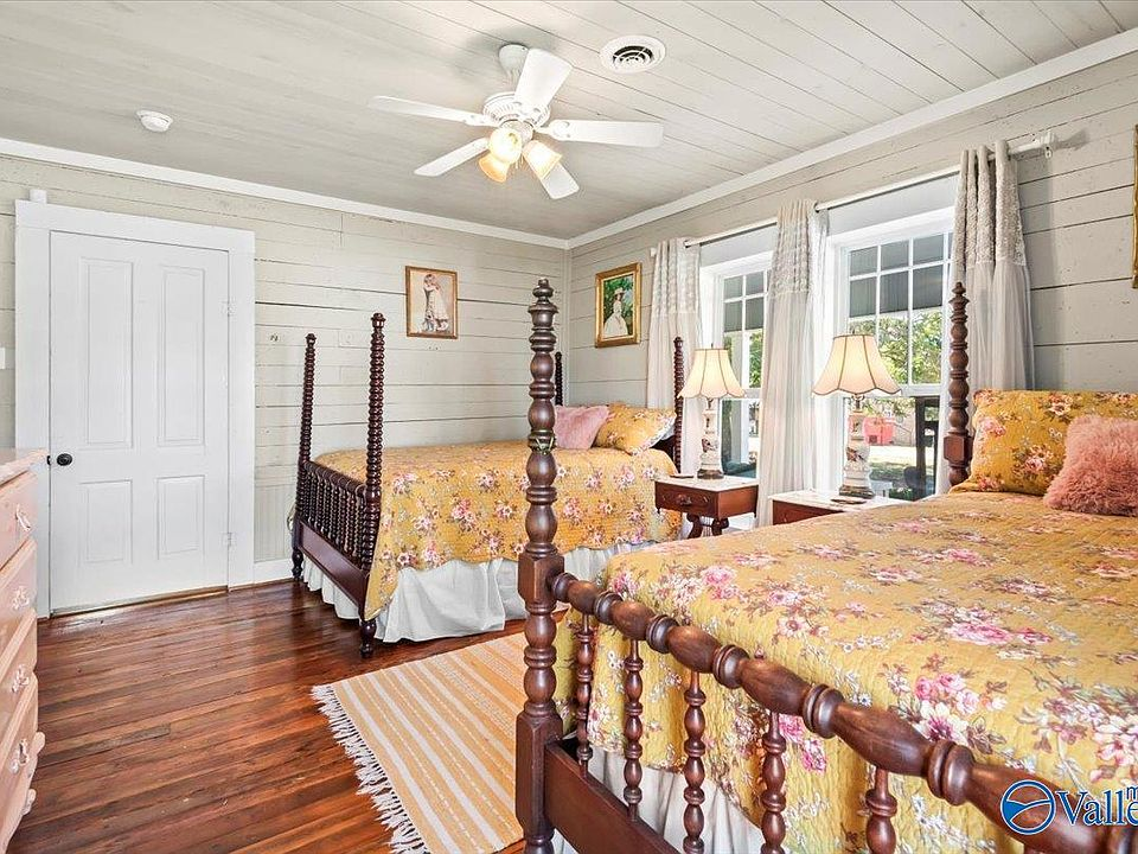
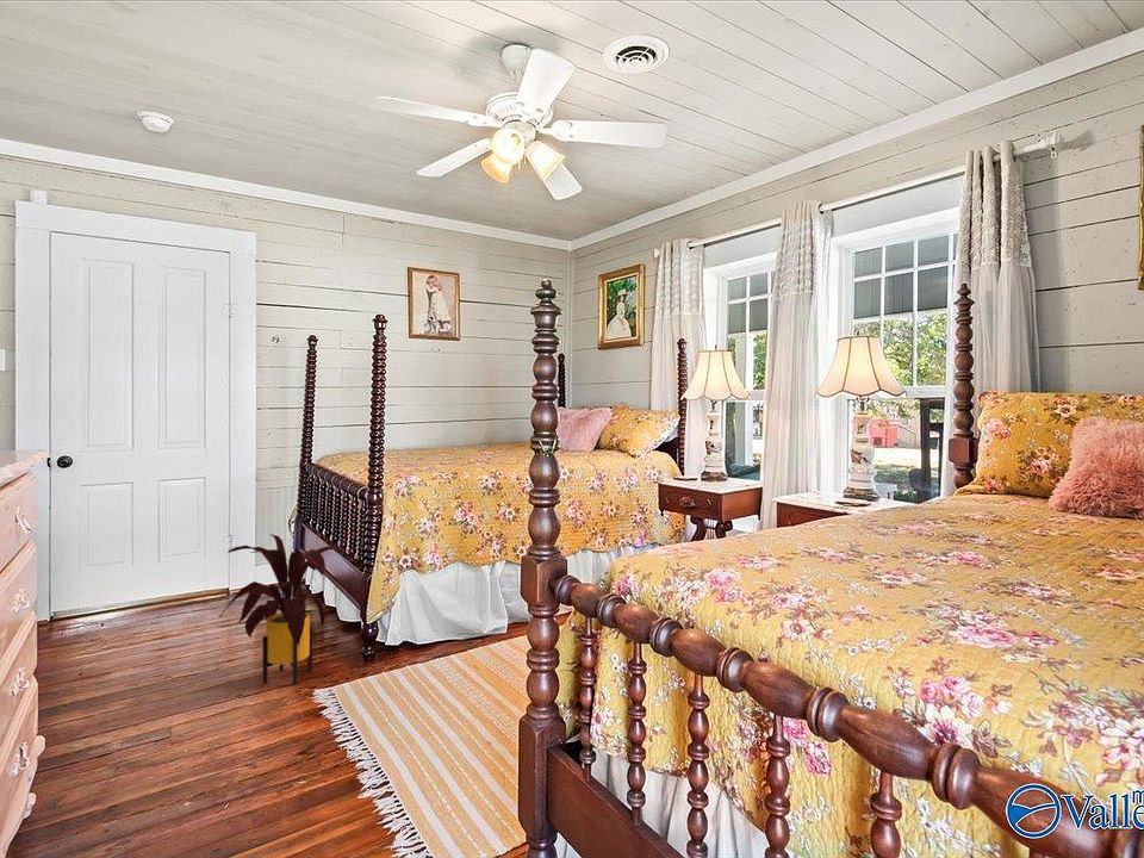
+ house plant [218,534,356,685]
